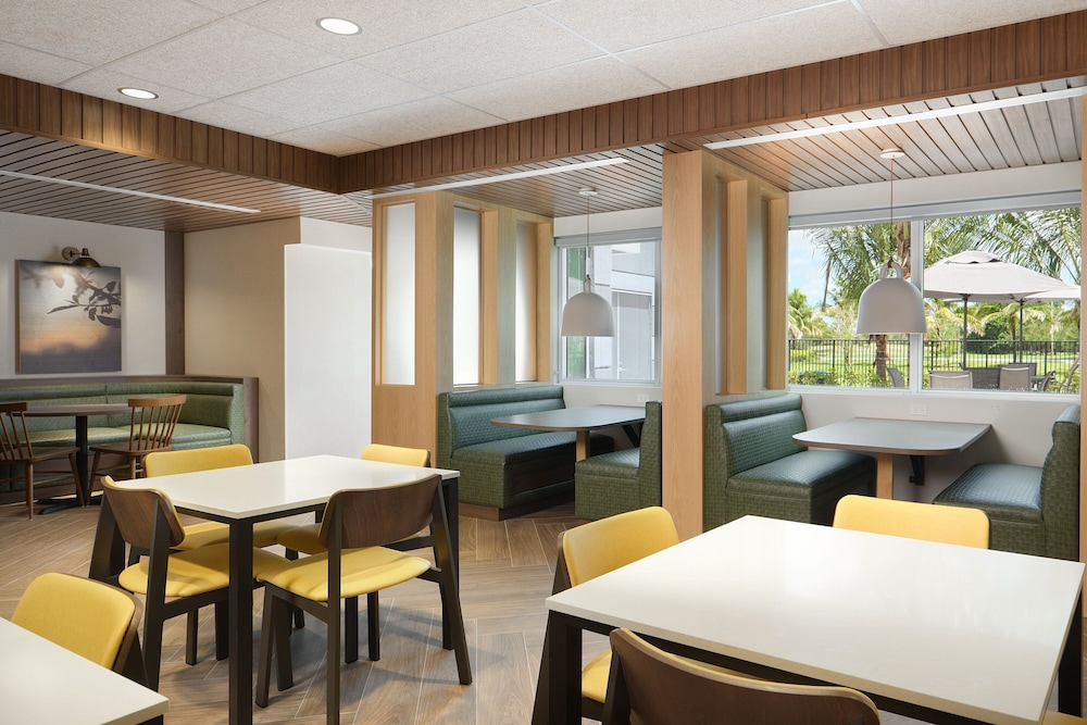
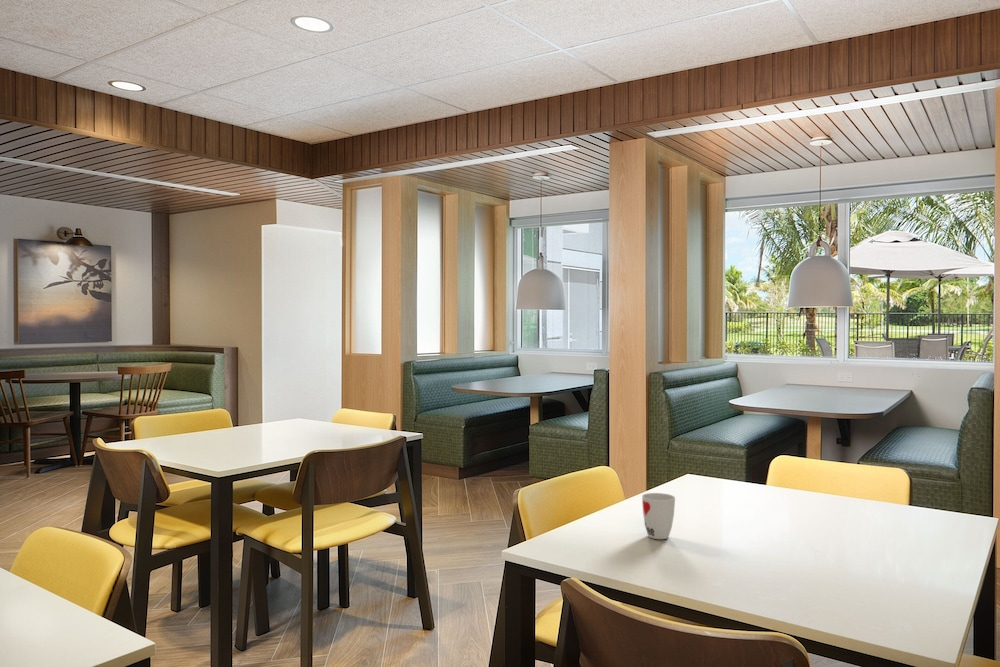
+ cup [641,492,676,540]
